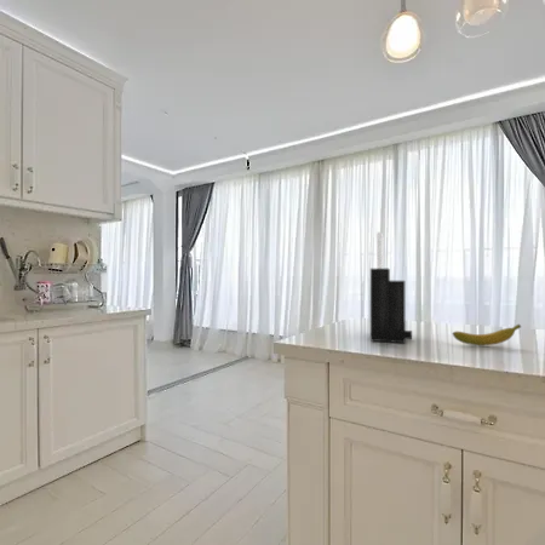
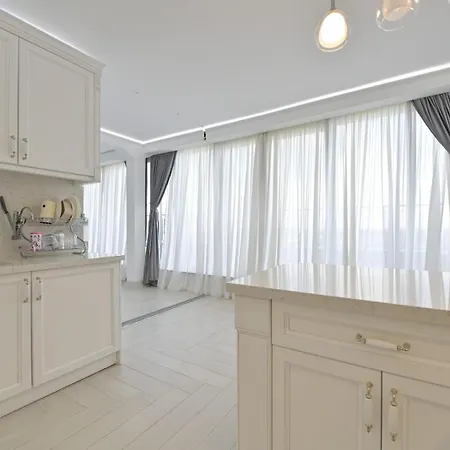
- banana [452,323,522,346]
- knife block [369,231,413,344]
